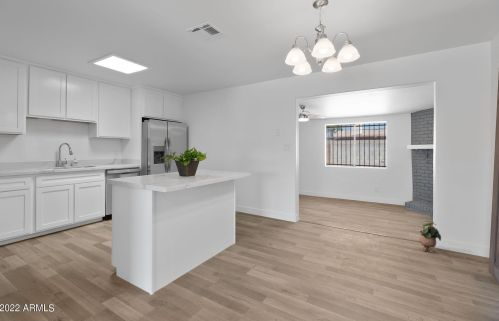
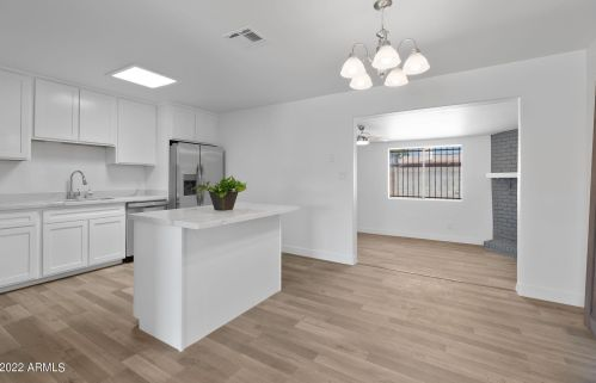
- potted plant [418,221,442,254]
